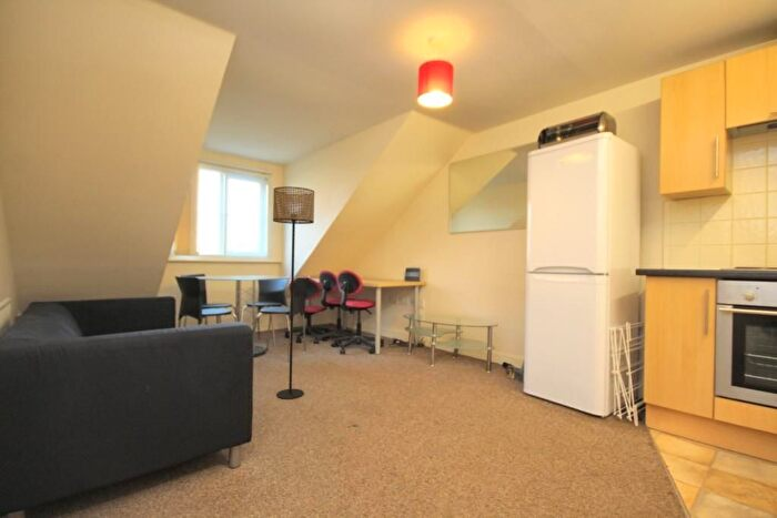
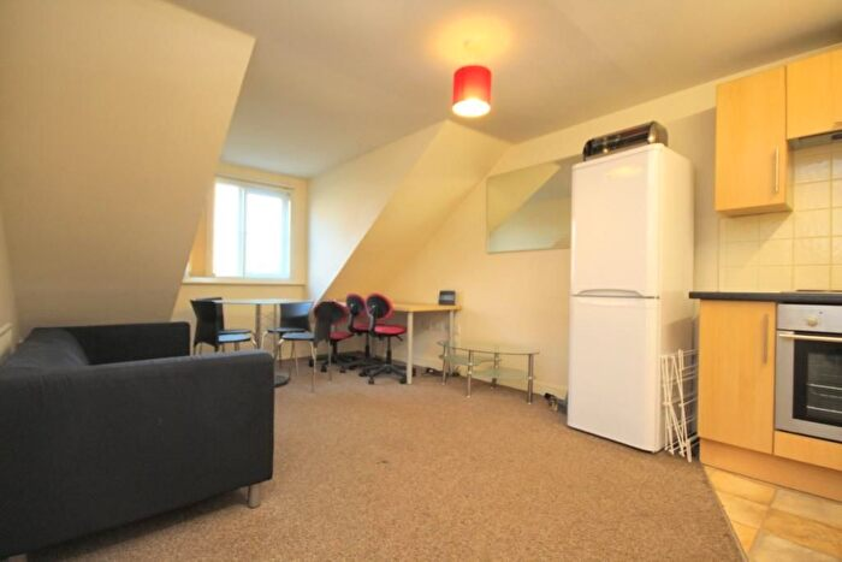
- floor lamp [272,185,315,400]
